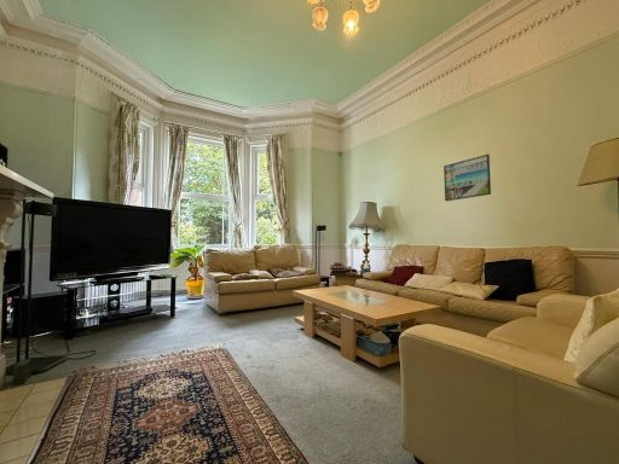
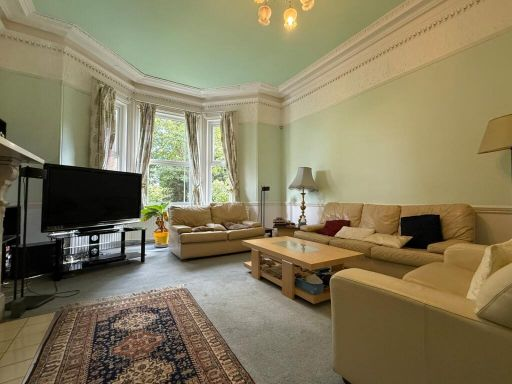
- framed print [442,153,492,202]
